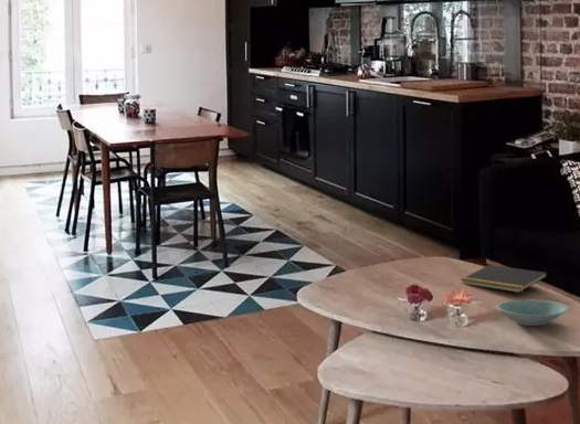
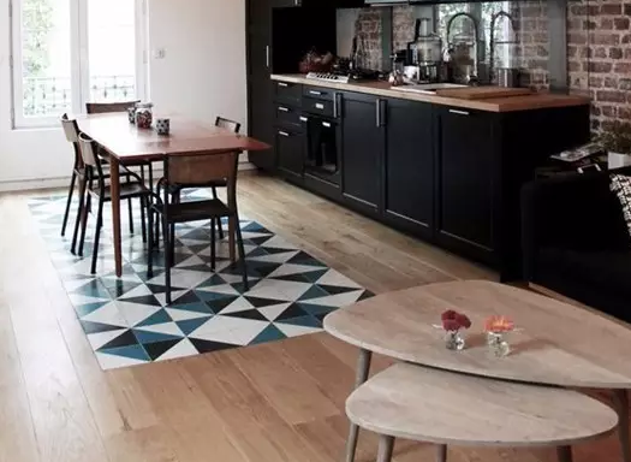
- notepad [460,264,548,294]
- bowl [496,299,569,327]
